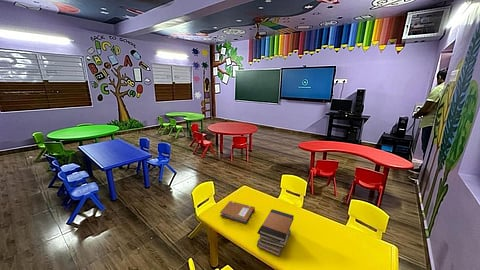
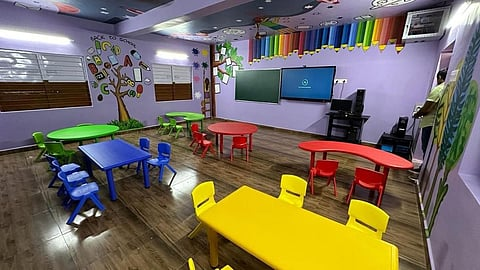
- notebook [219,200,256,225]
- book stack [256,208,295,257]
